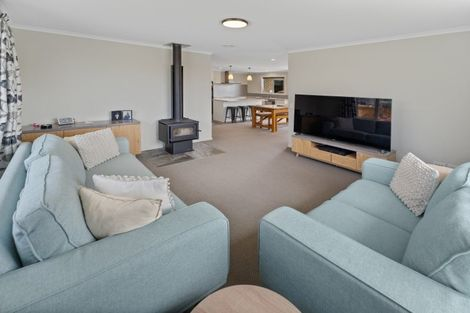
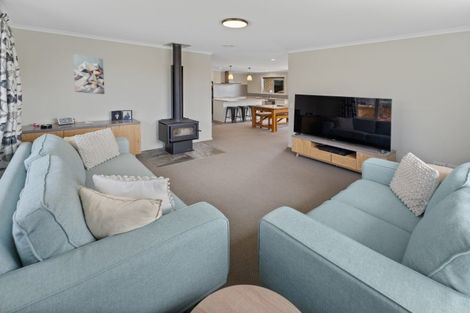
+ wall art [72,53,106,95]
